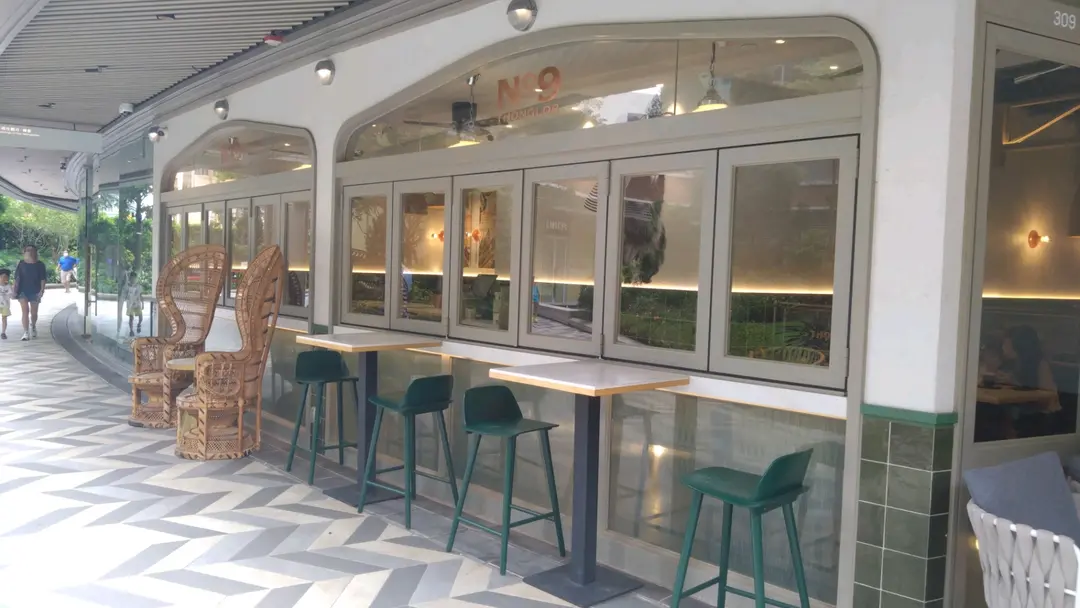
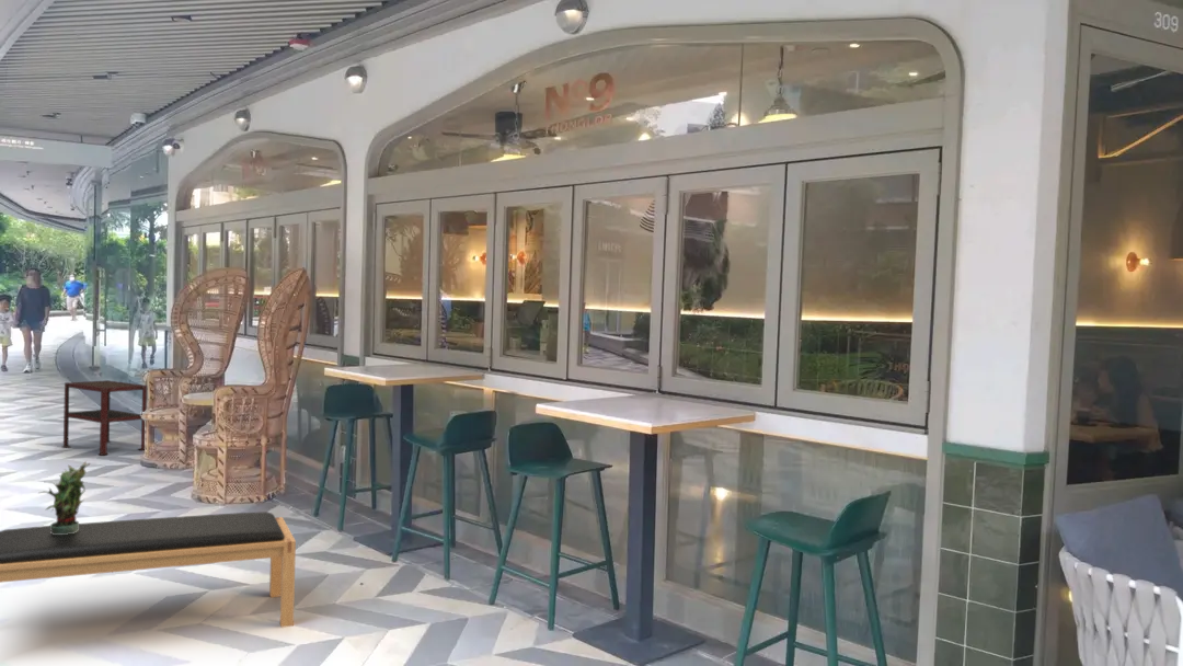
+ bench [0,510,297,629]
+ side table [61,379,148,457]
+ potted plant [38,460,91,535]
